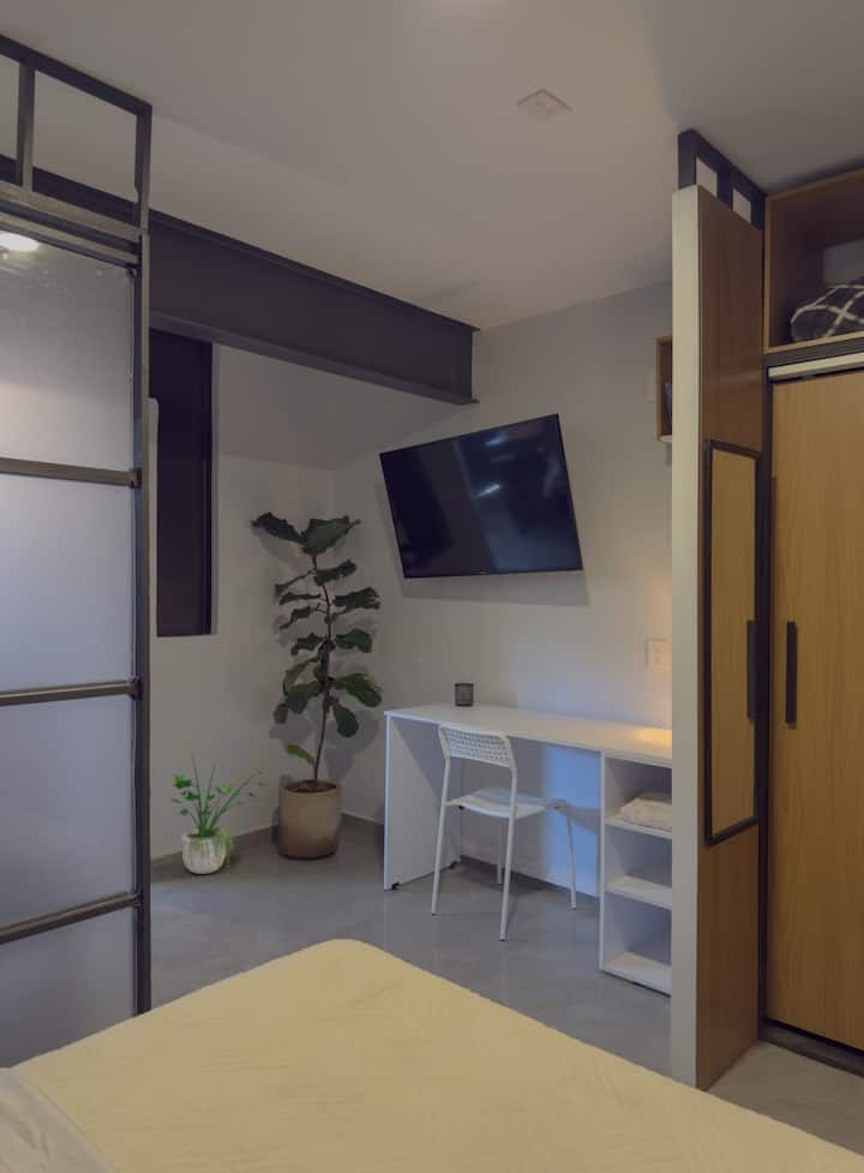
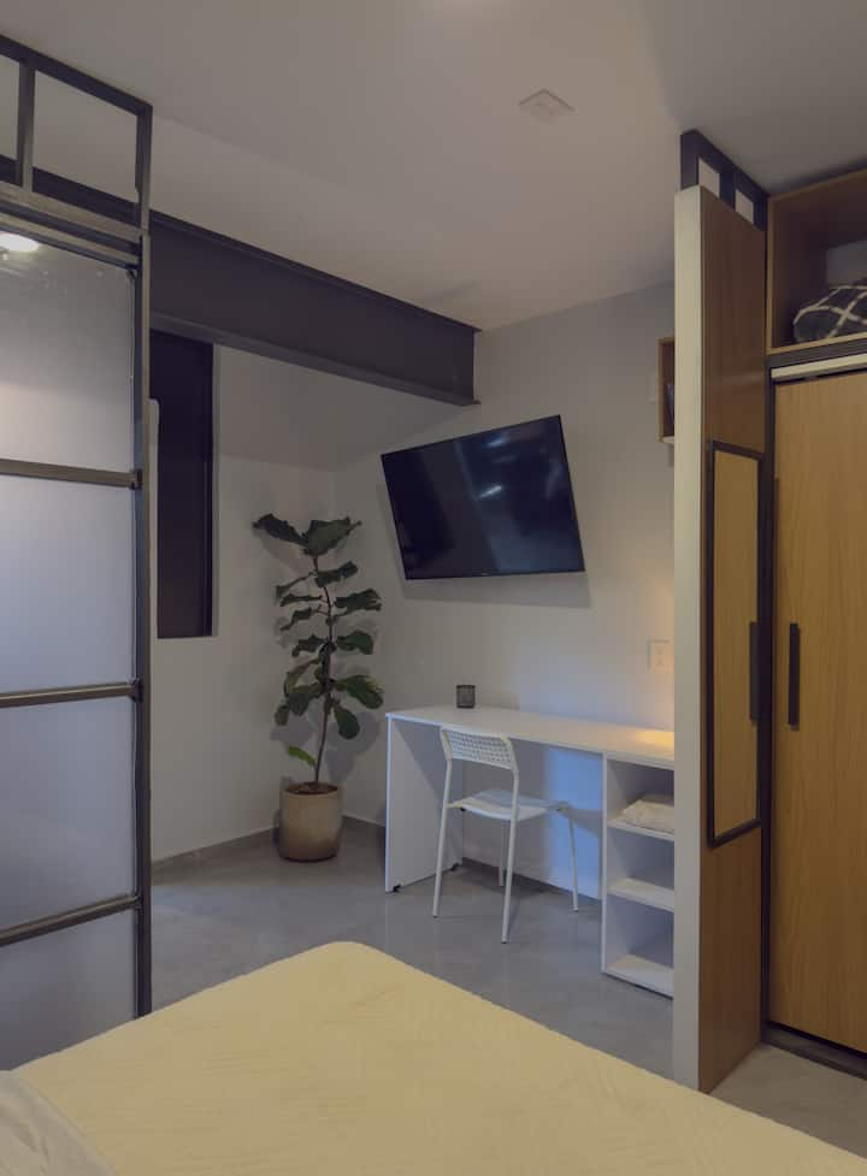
- potted plant [168,749,268,875]
